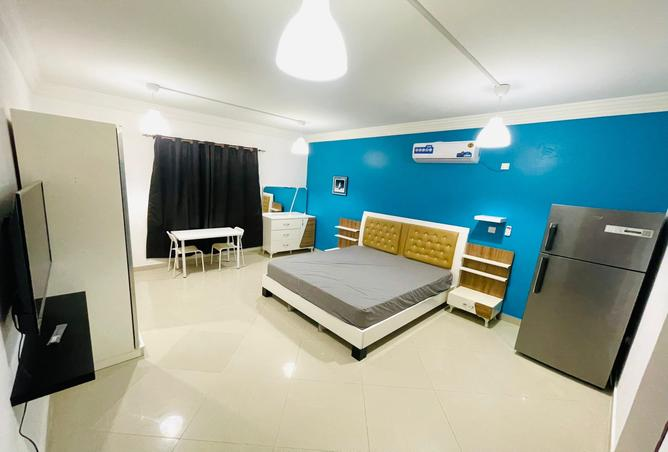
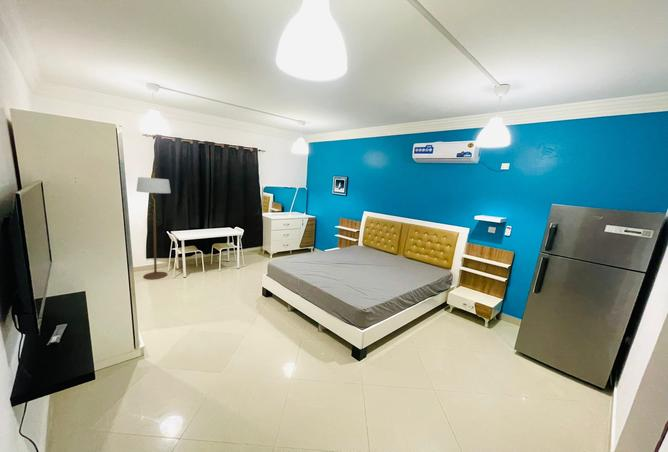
+ floor lamp [135,172,172,280]
